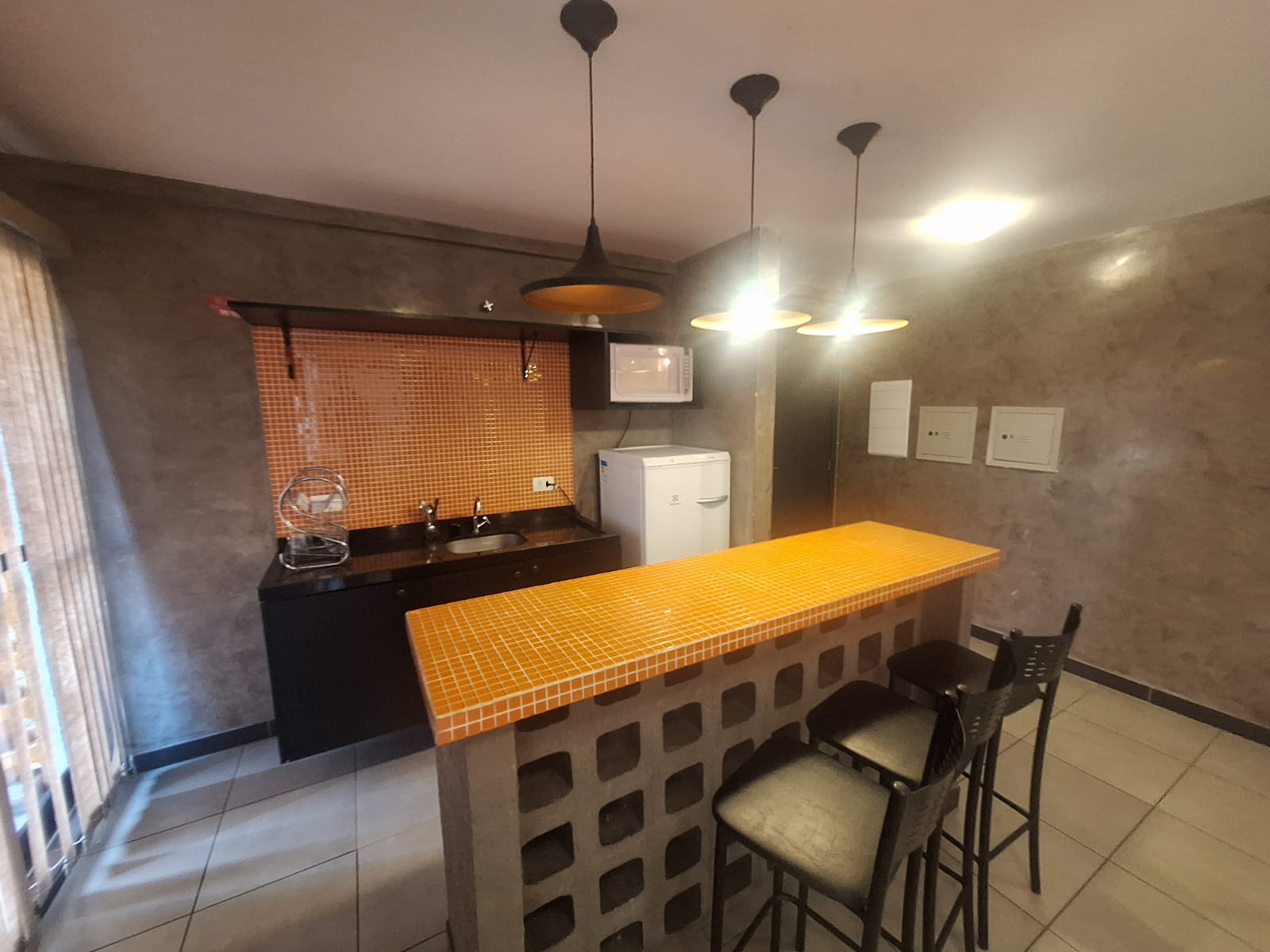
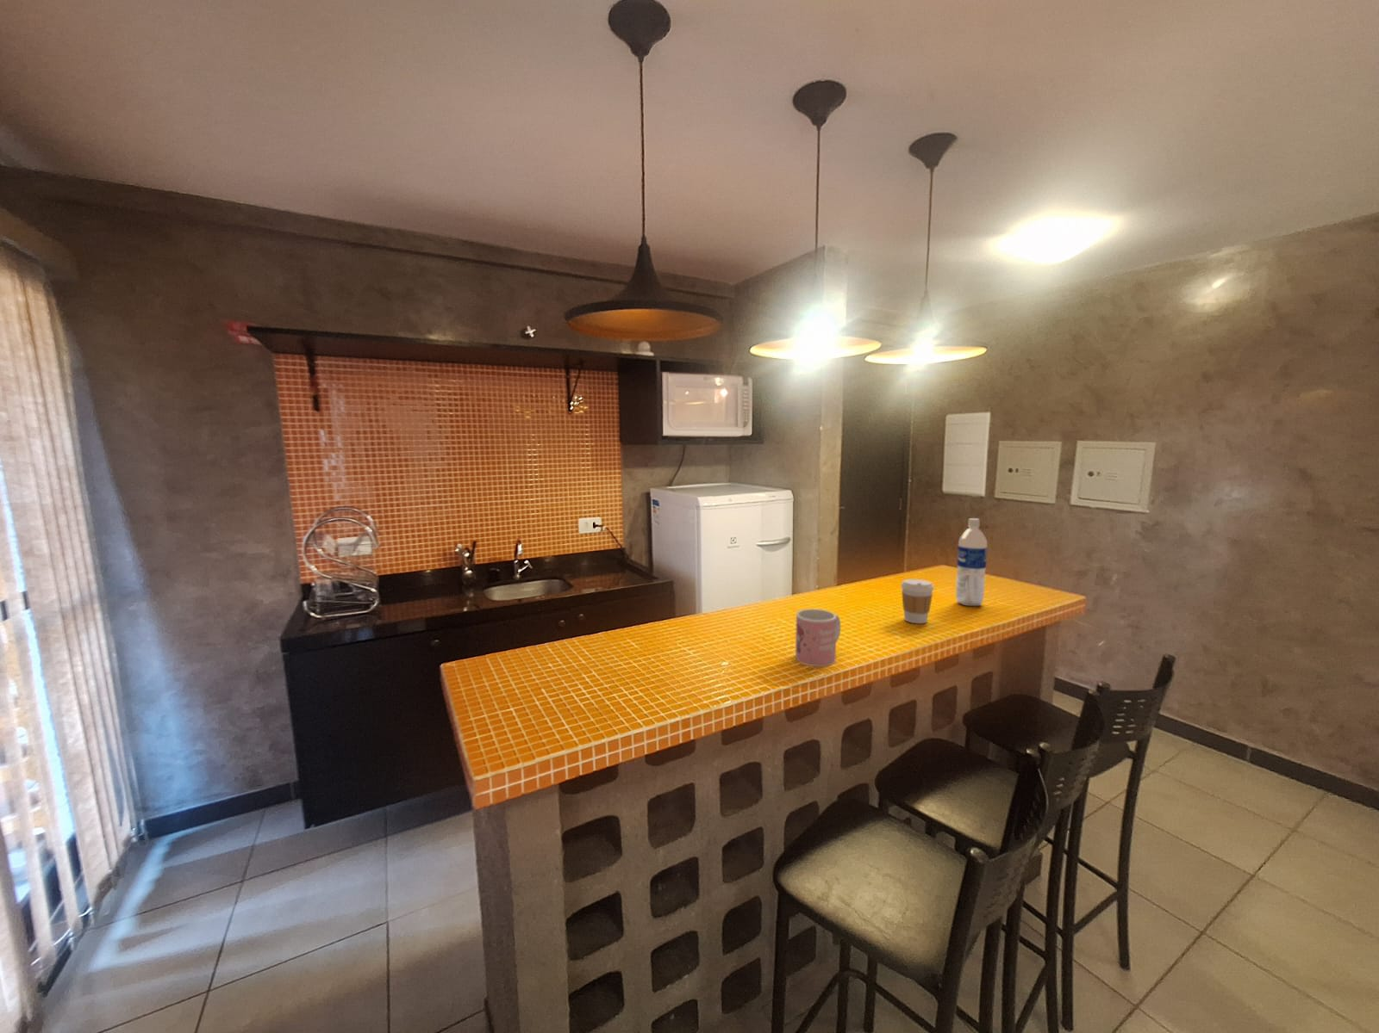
+ water bottle [954,518,988,607]
+ coffee cup [900,578,934,624]
+ mug [795,608,842,667]
